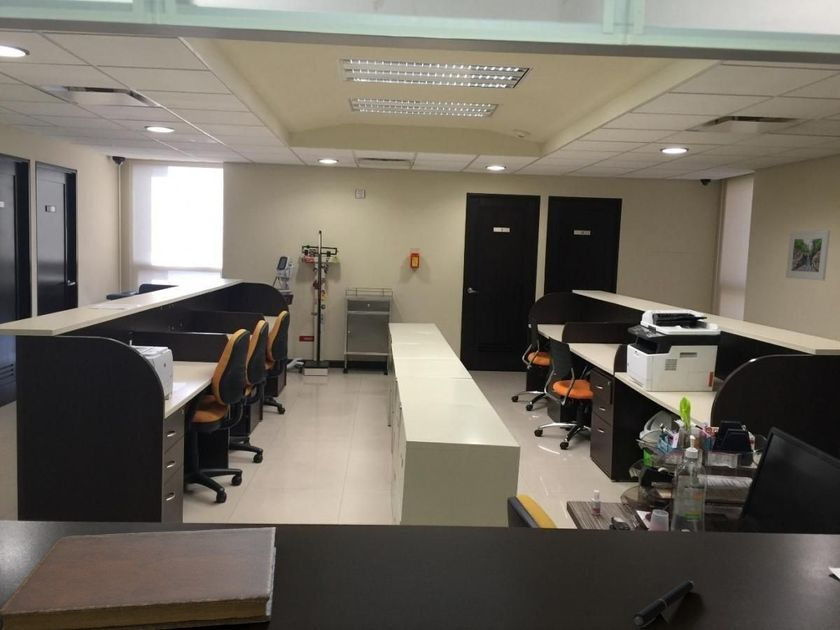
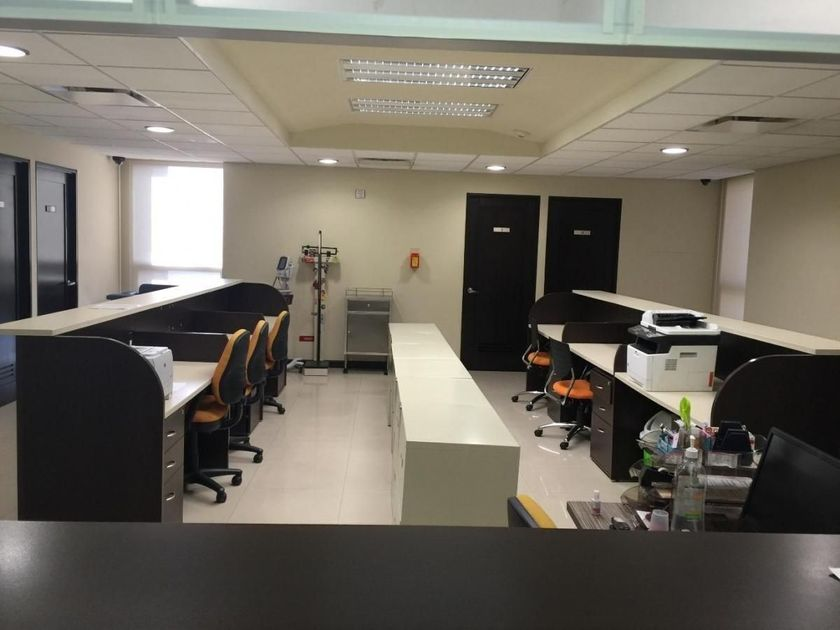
- pen [633,580,695,628]
- notebook [0,526,278,630]
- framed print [785,229,831,282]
